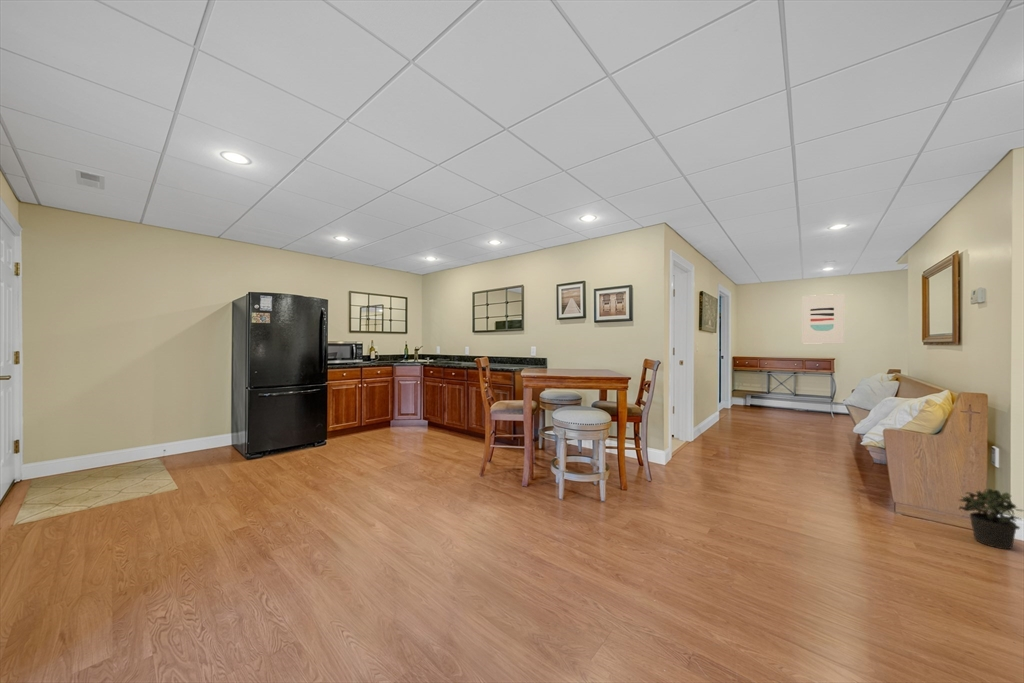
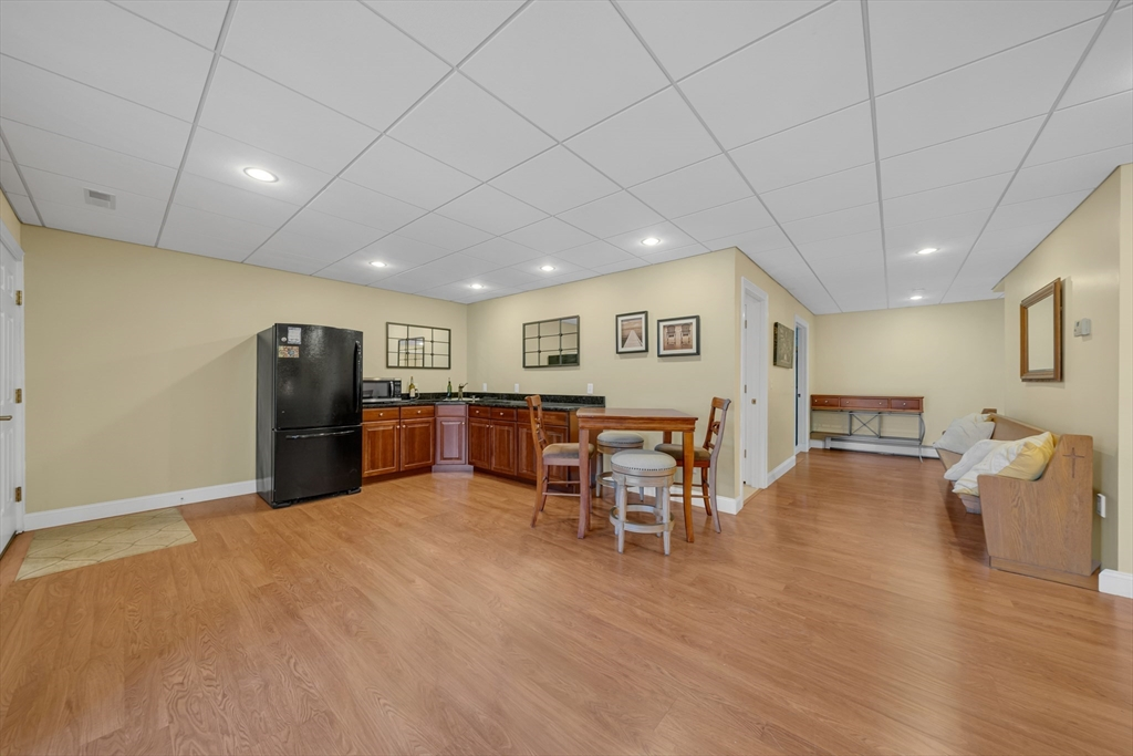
- potted plant [958,488,1024,550]
- wall art [801,293,845,345]
